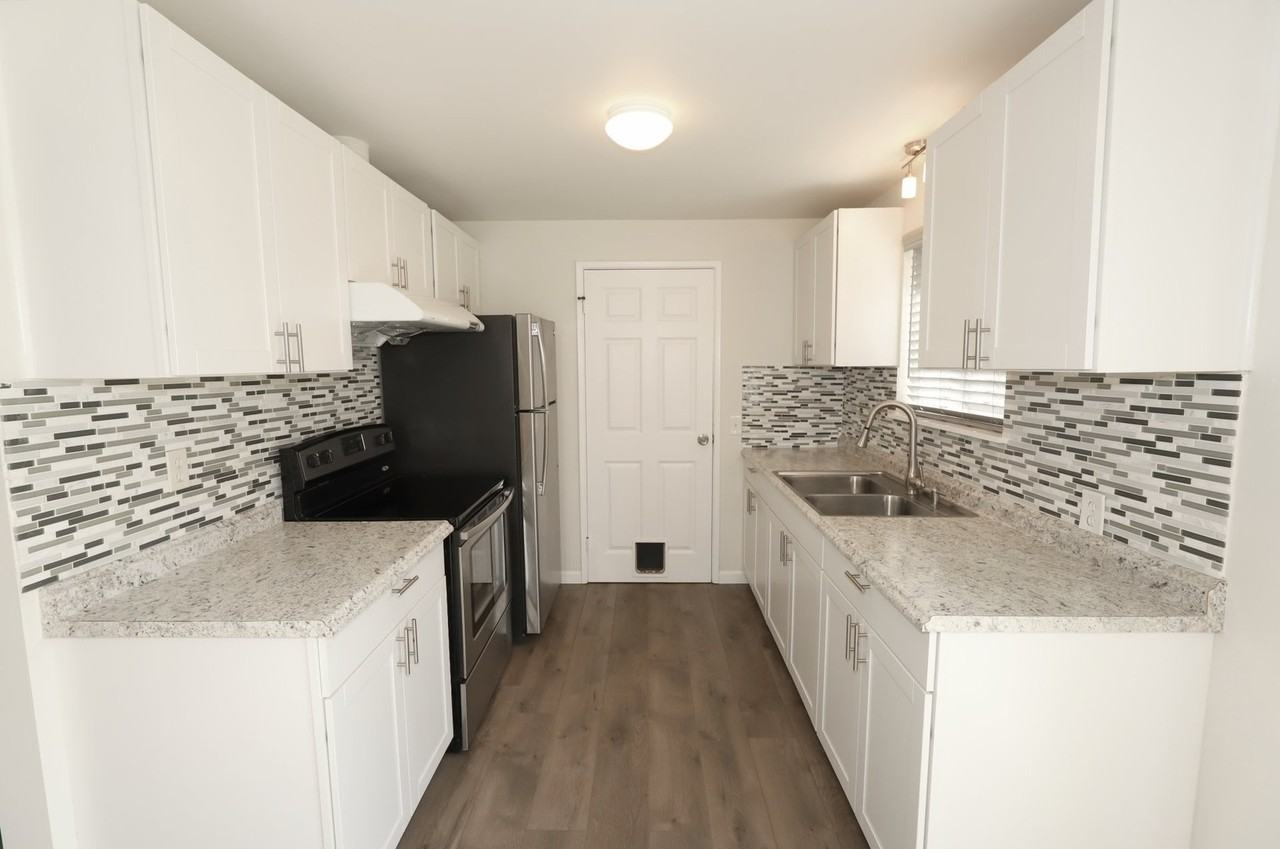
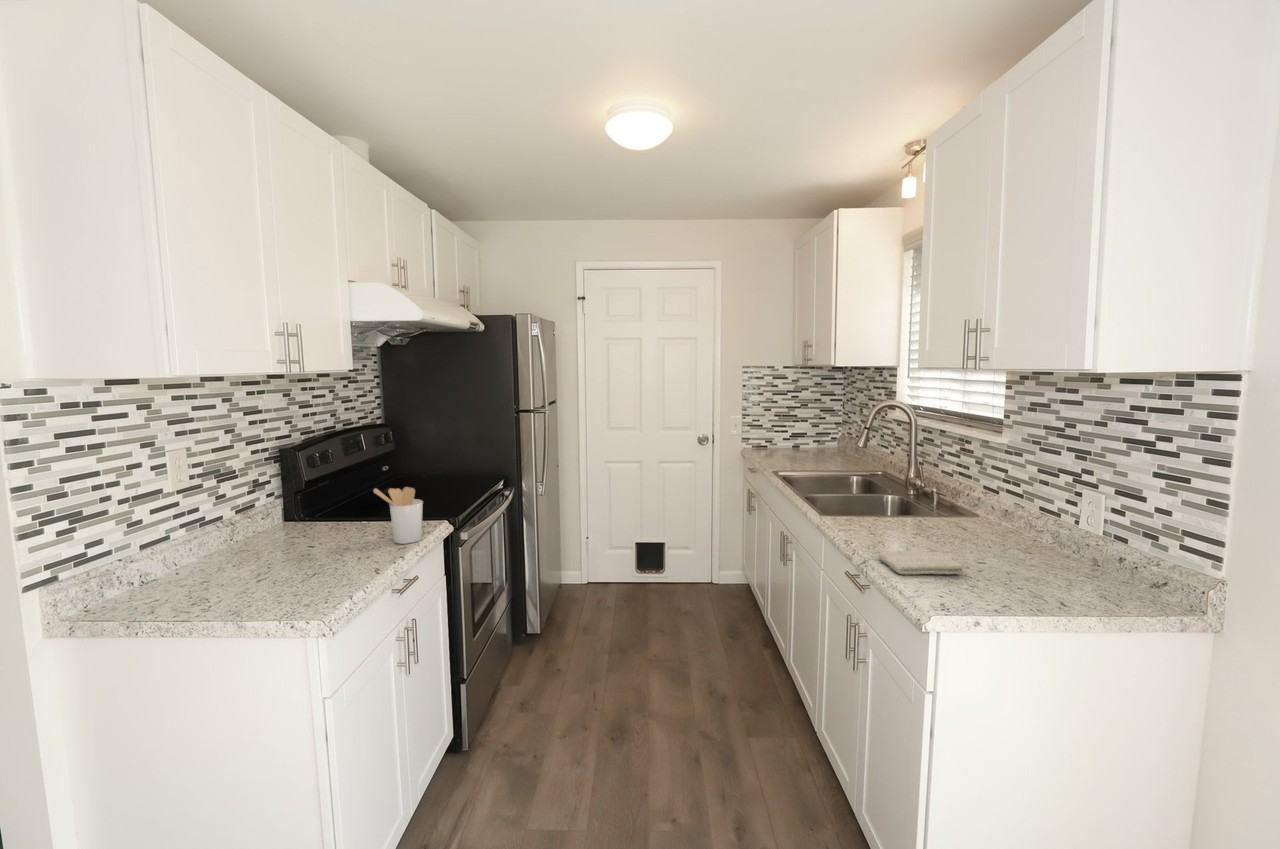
+ utensil holder [372,486,424,545]
+ washcloth [877,549,964,576]
